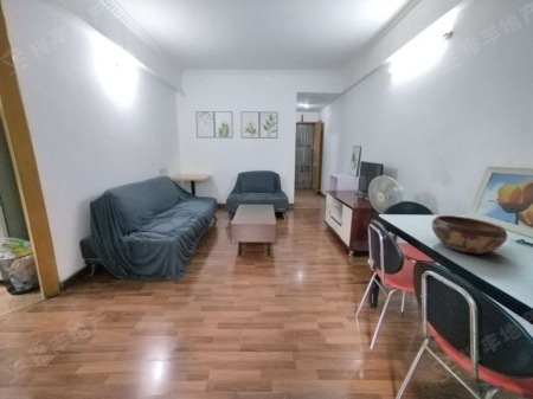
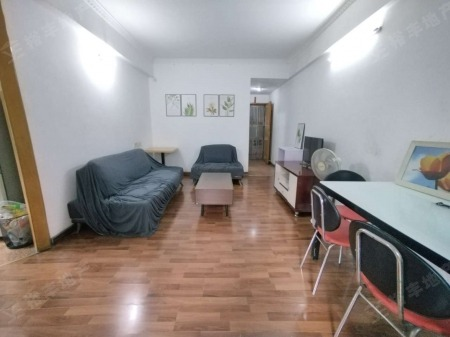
- decorative bowl [430,214,508,256]
